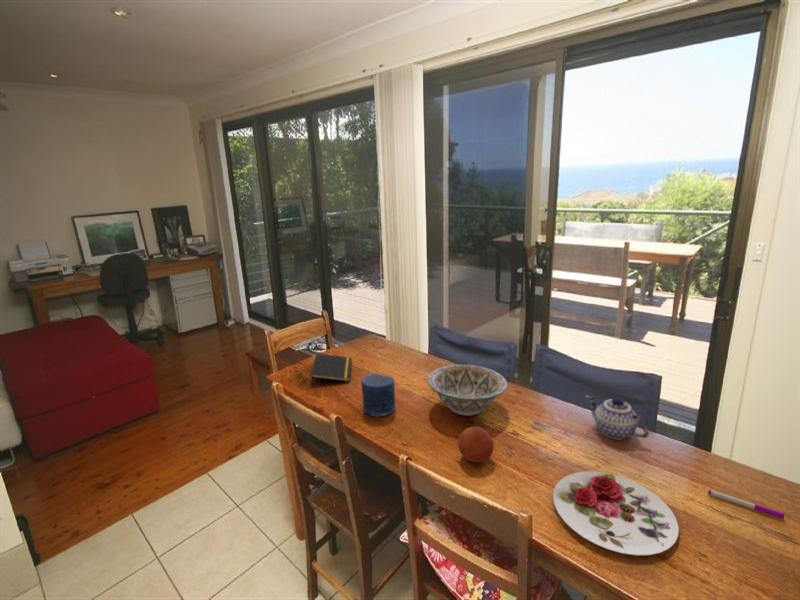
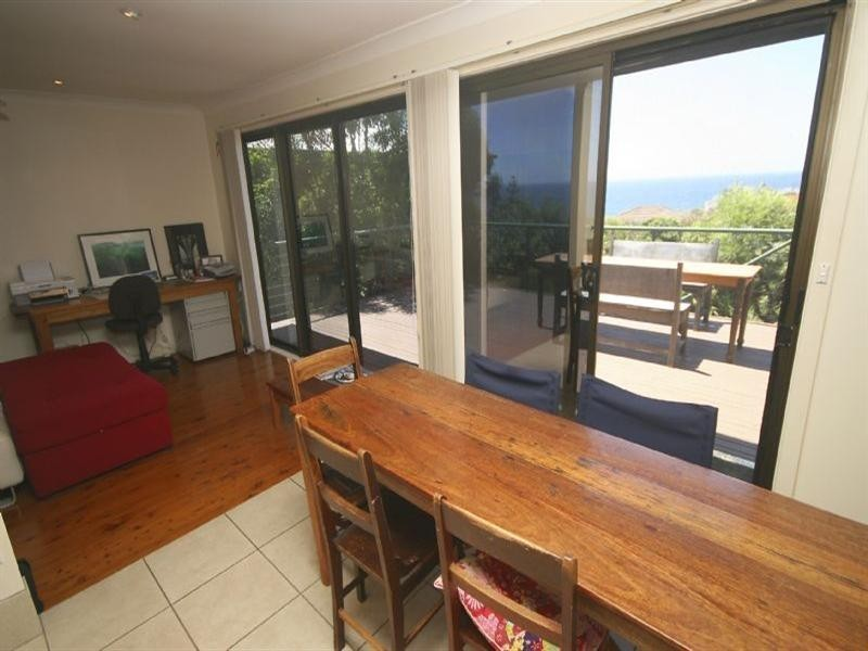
- notepad [309,352,353,386]
- fruit [457,426,495,463]
- decorative bowl [426,364,508,417]
- pen [707,489,785,520]
- candle [361,372,396,417]
- plate [552,470,680,556]
- teapot [585,395,650,440]
